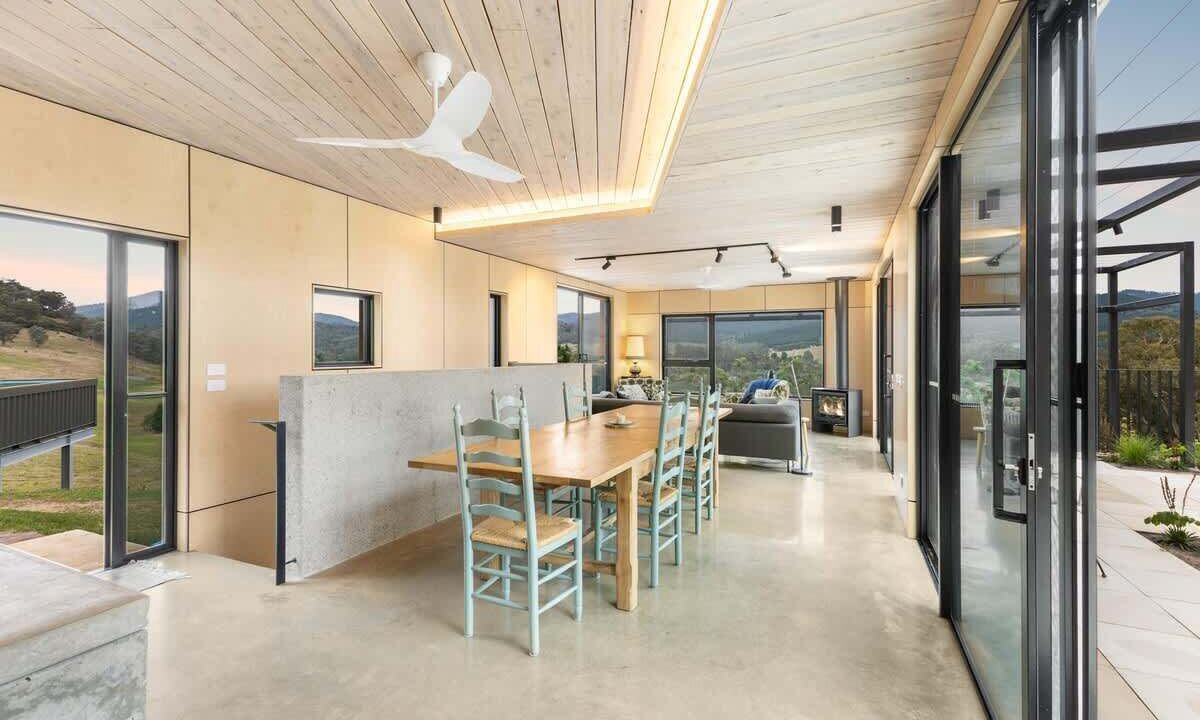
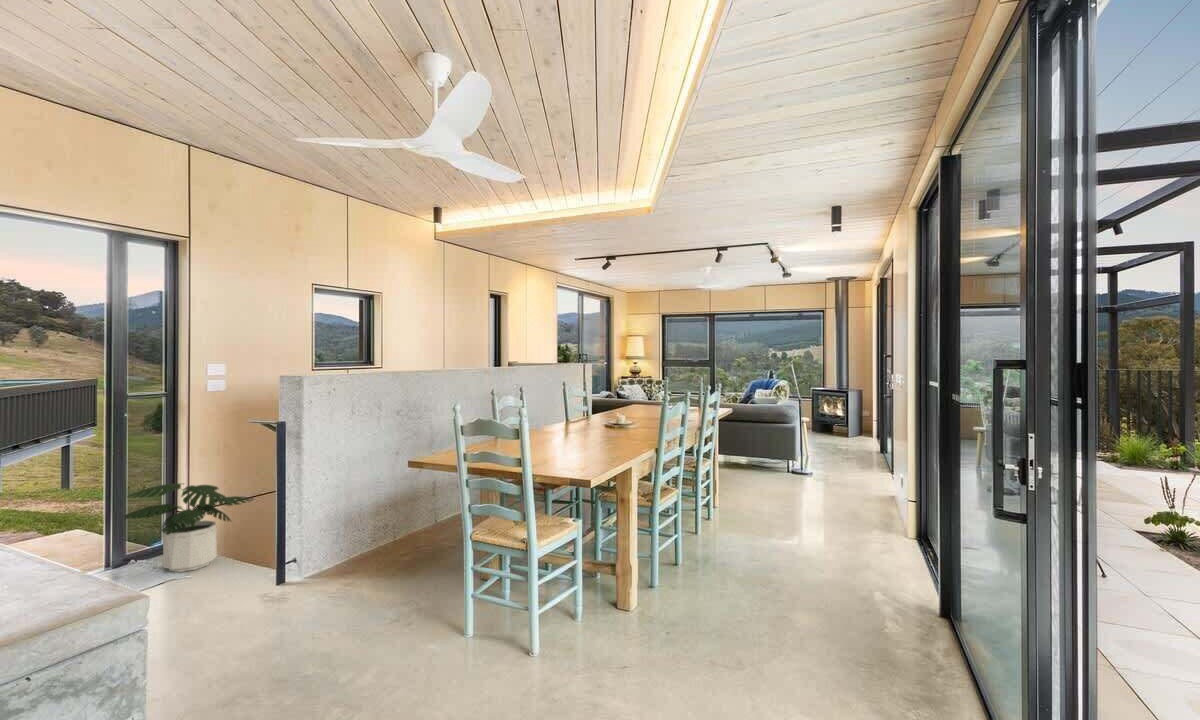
+ potted plant [123,482,255,573]
